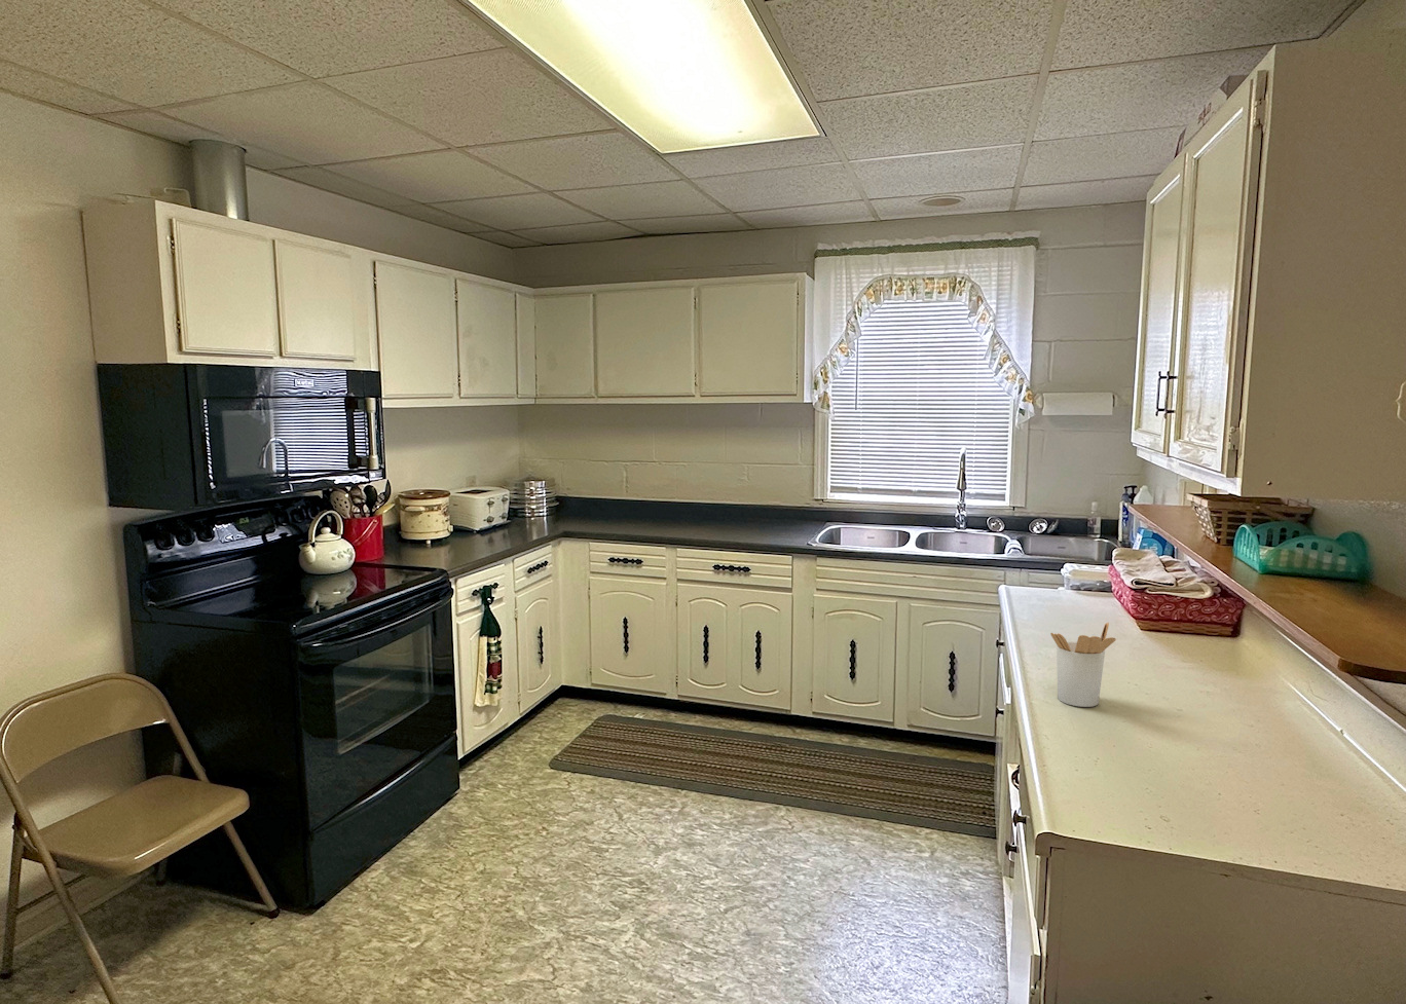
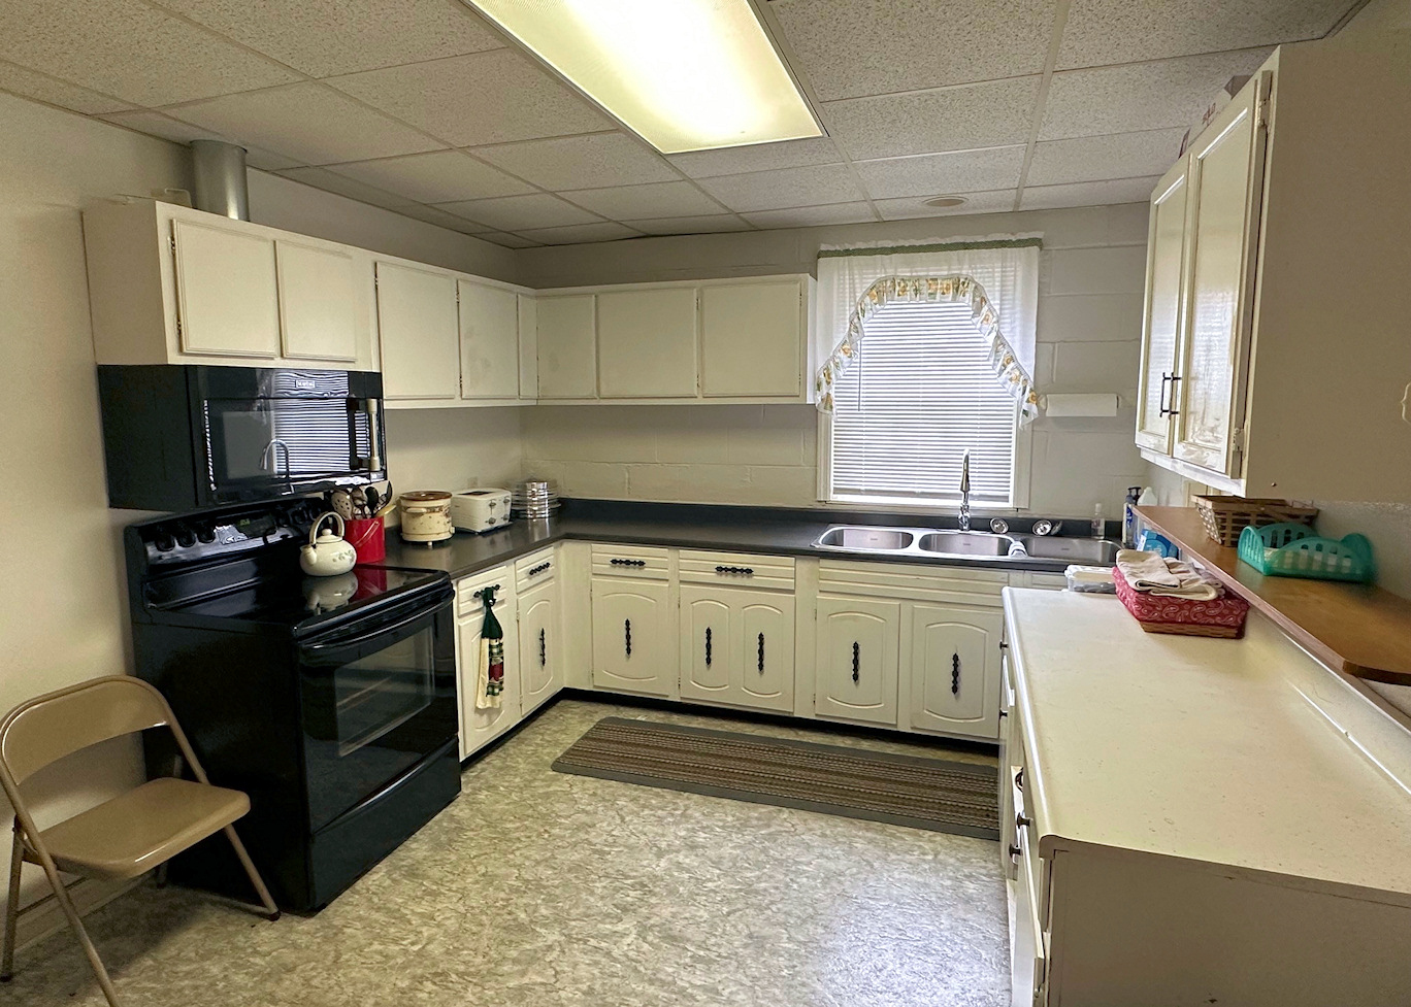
- utensil holder [1050,622,1117,708]
